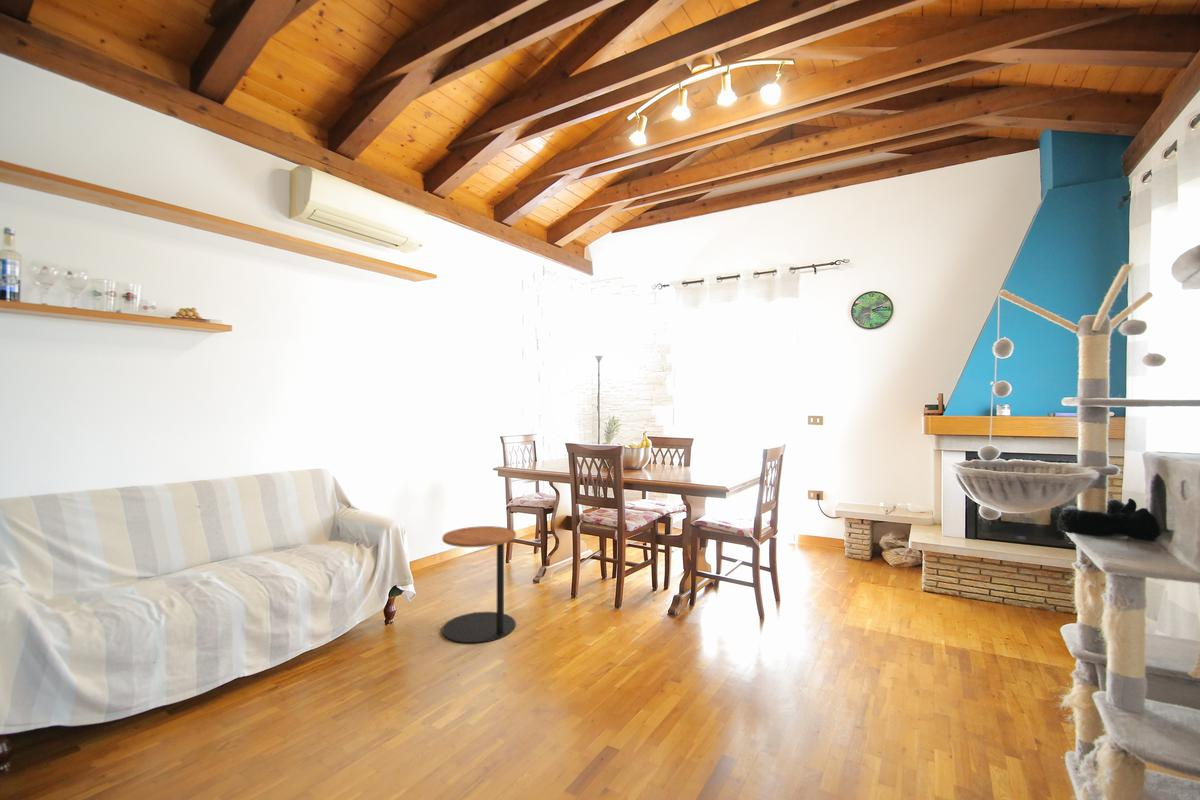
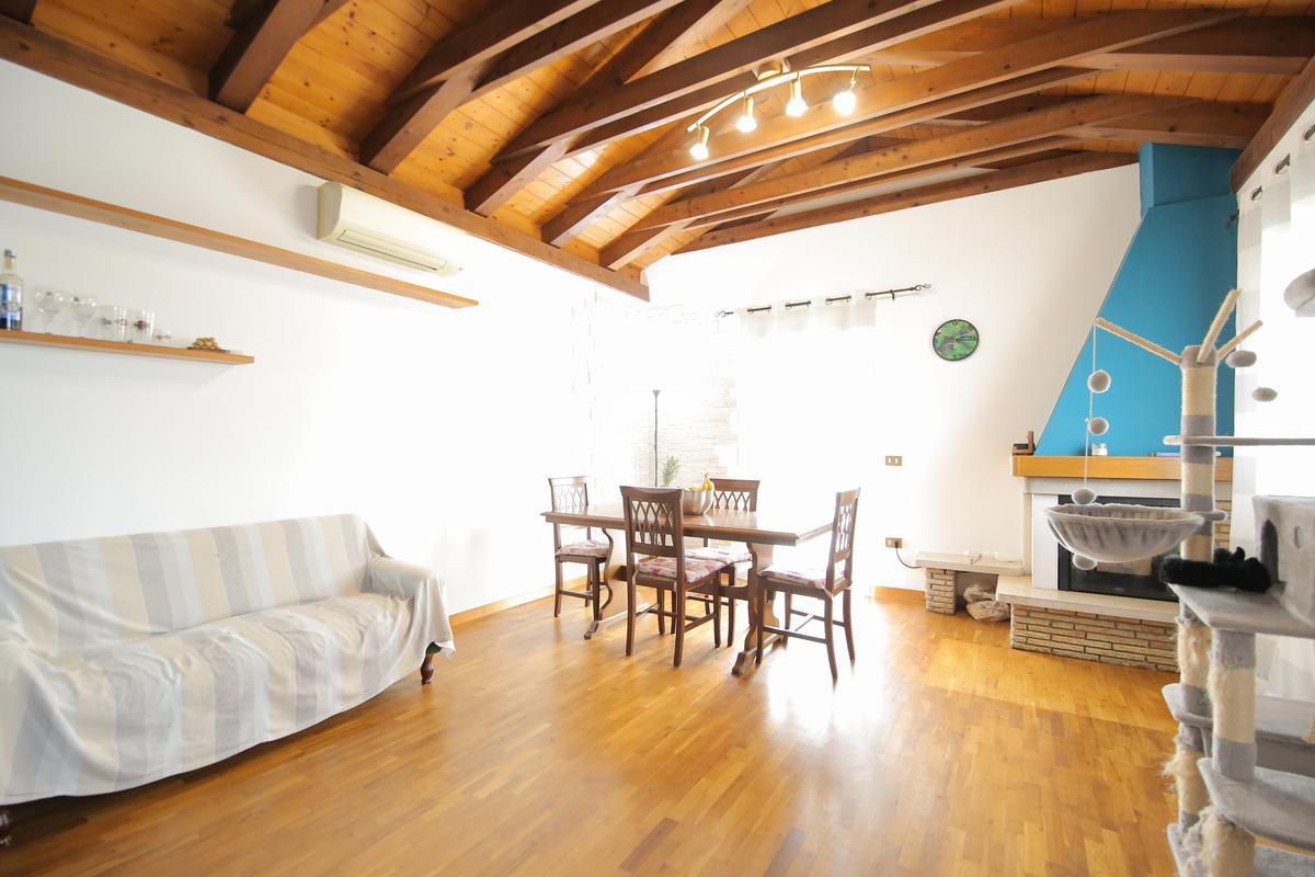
- side table [441,525,517,644]
